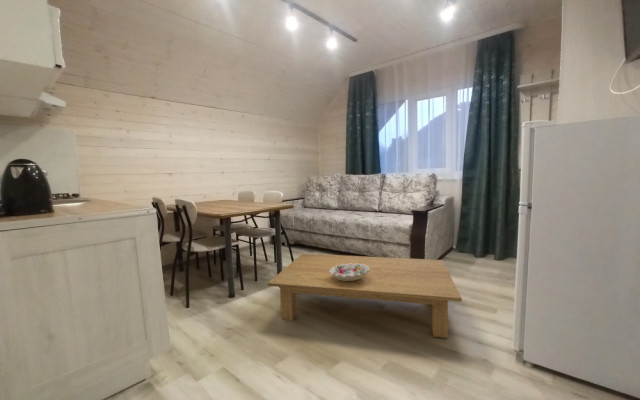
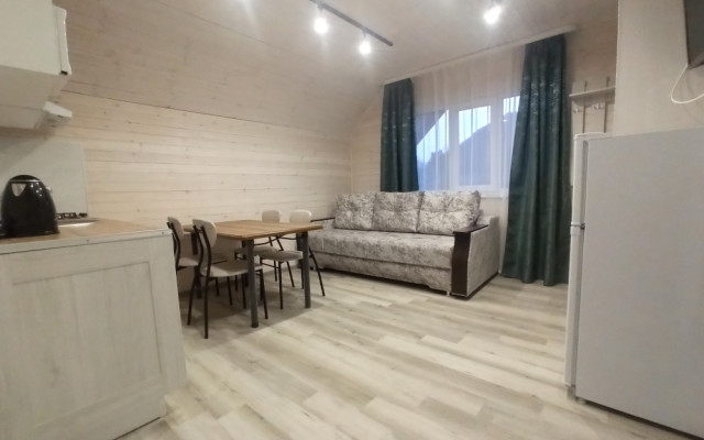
- decorative bowl [329,263,369,281]
- coffee table [267,253,463,339]
